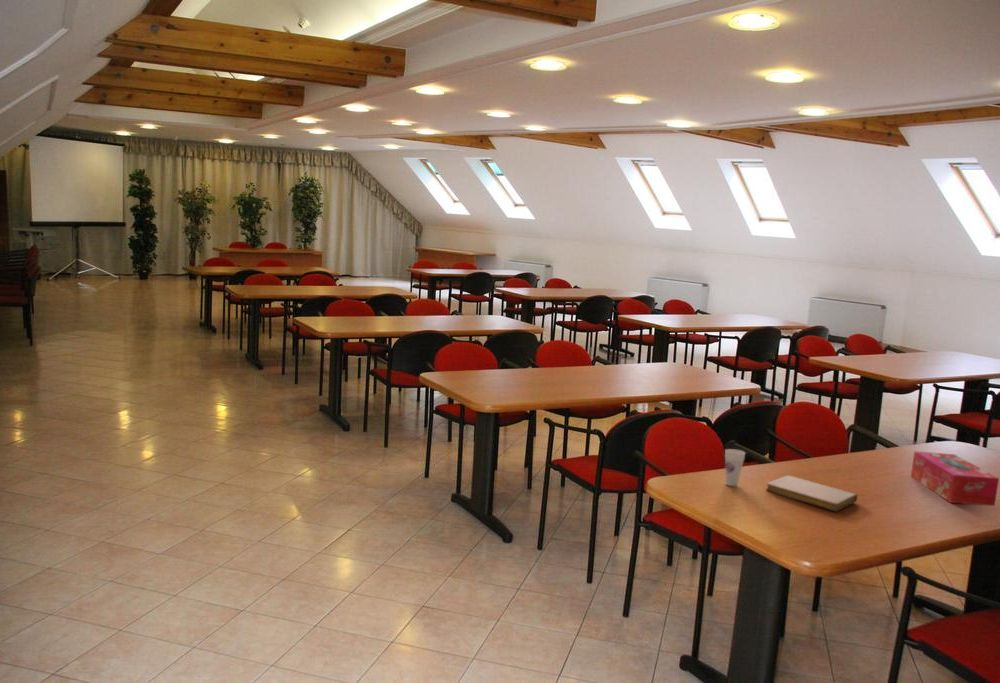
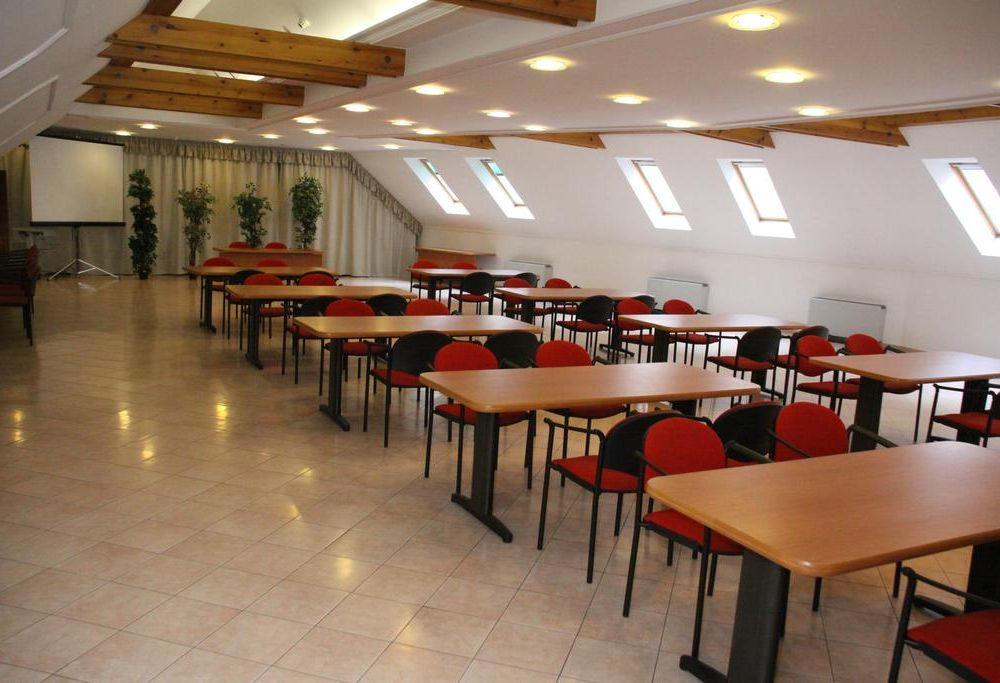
- cup [724,448,746,487]
- notebook [765,475,858,512]
- tissue box [910,450,1000,507]
